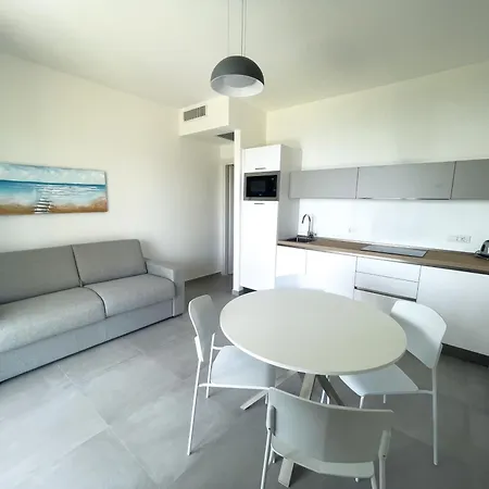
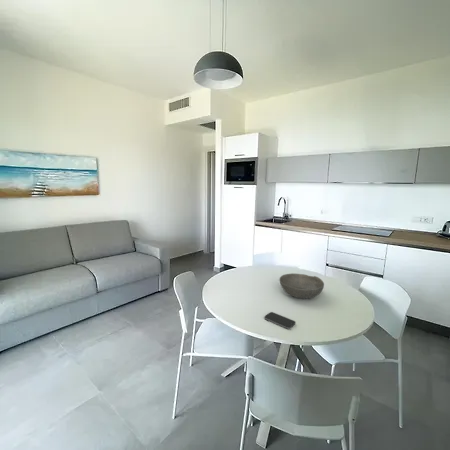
+ bowl [278,273,325,299]
+ smartphone [263,311,297,330]
